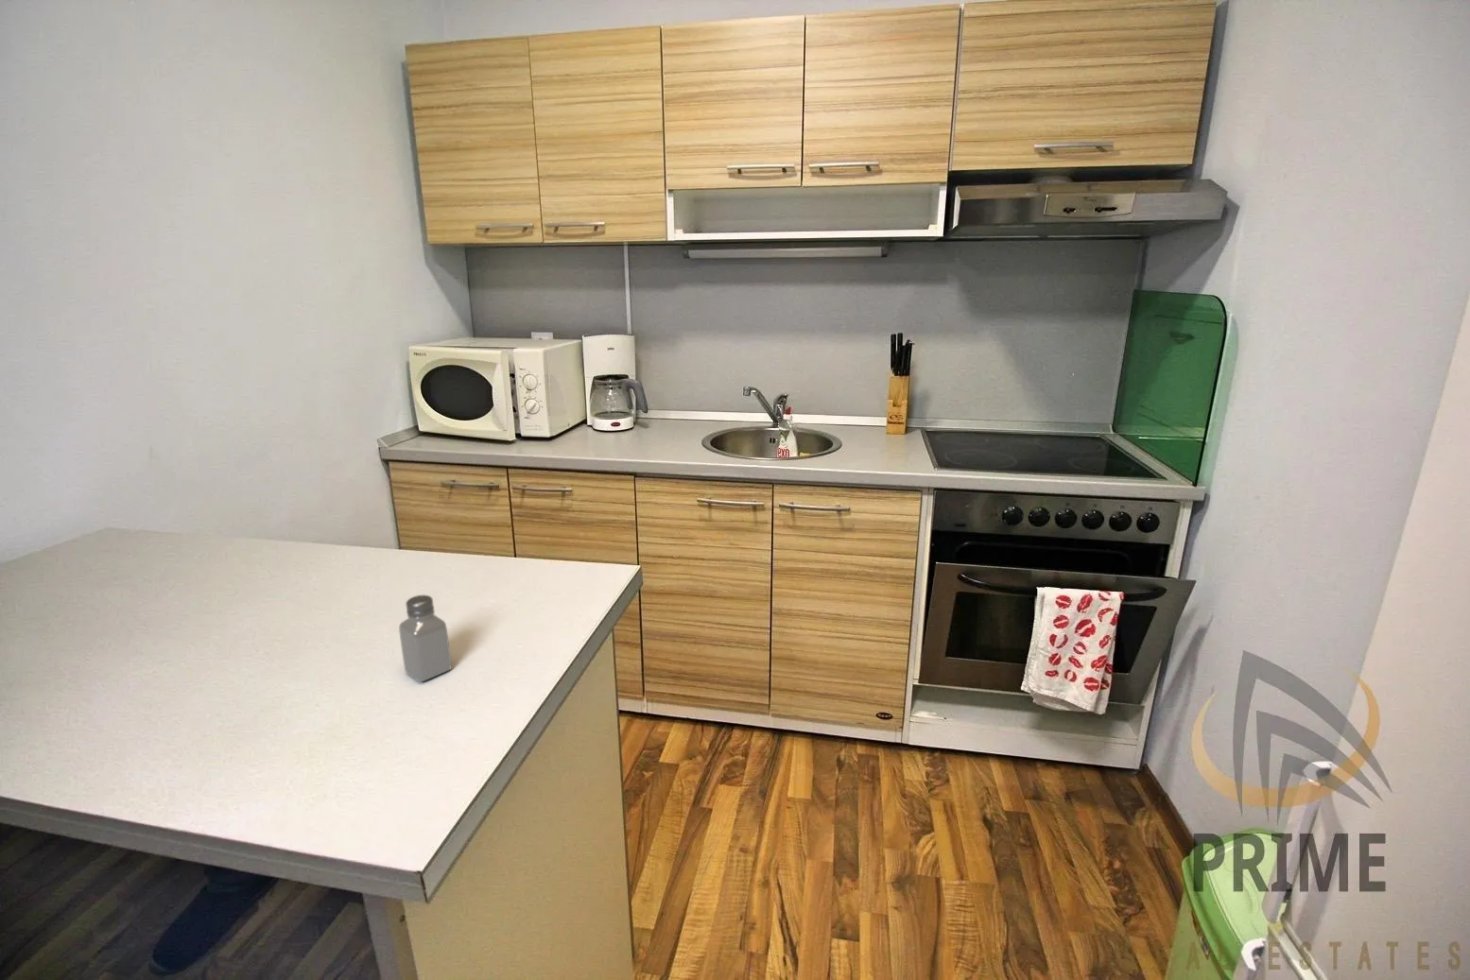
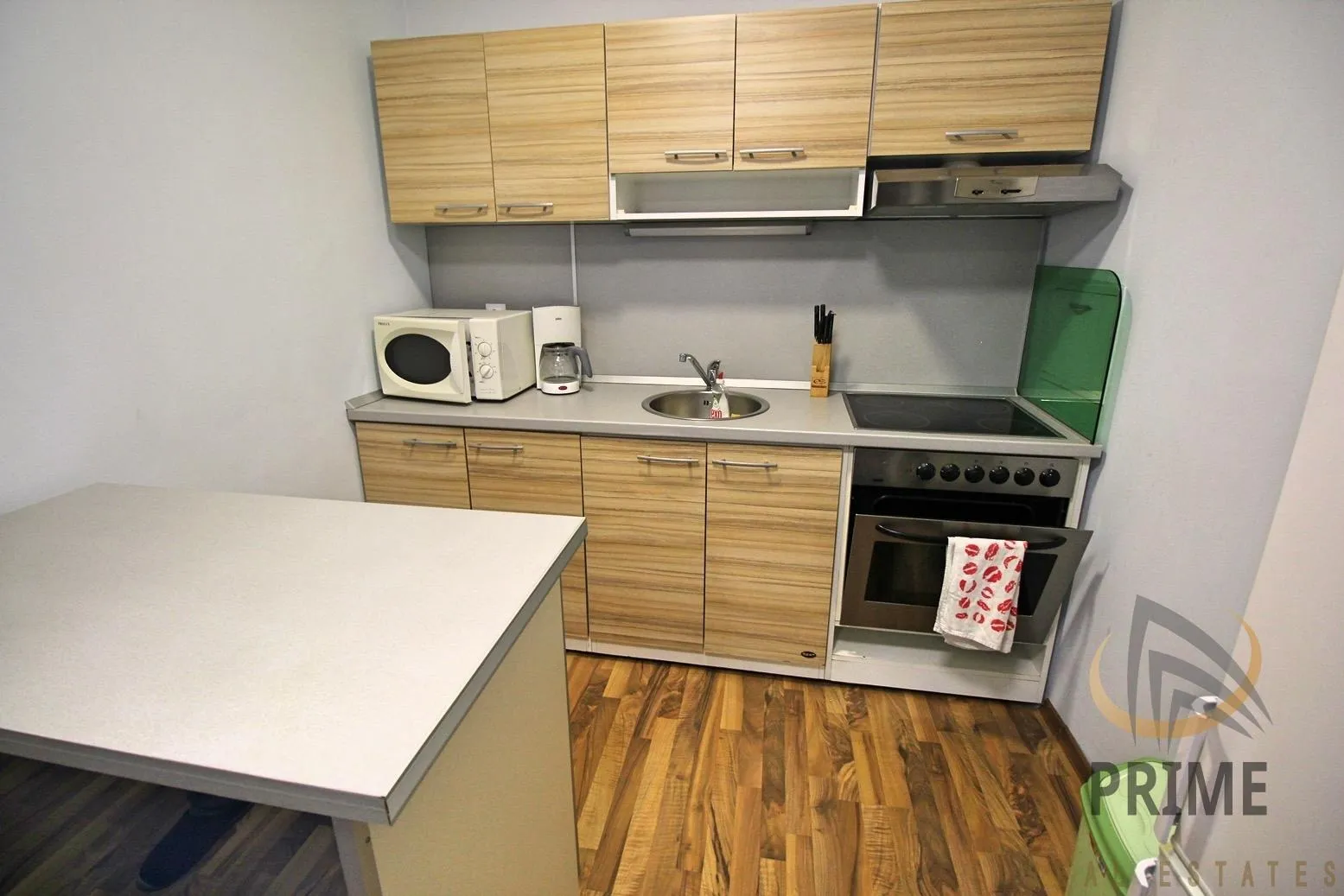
- saltshaker [398,594,452,682]
